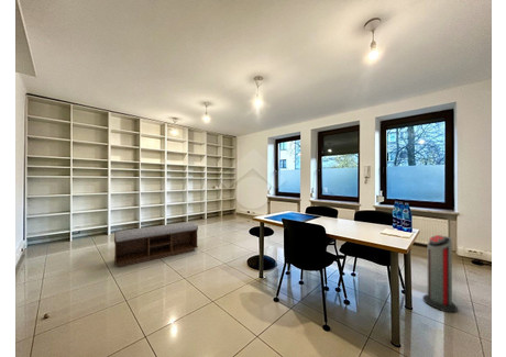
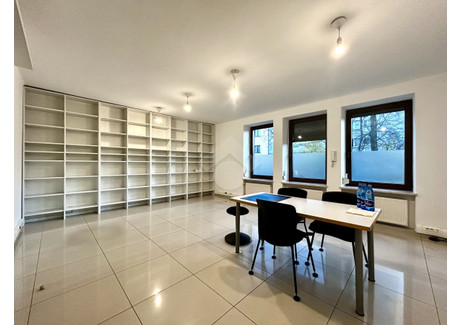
- air purifier [422,234,459,313]
- bench [113,221,199,268]
